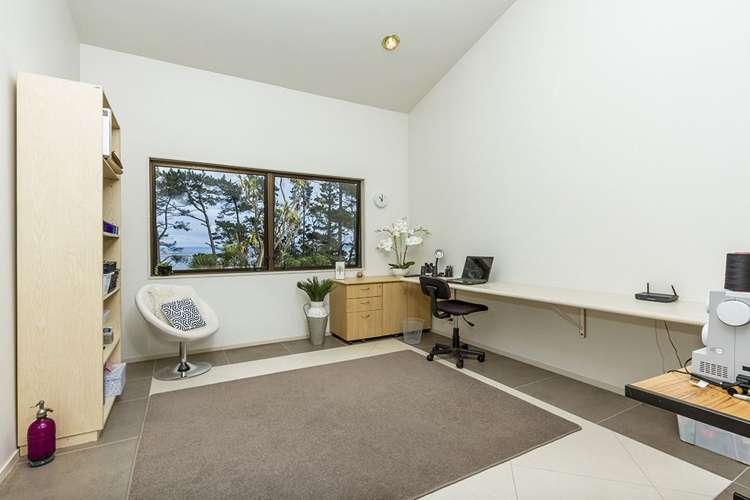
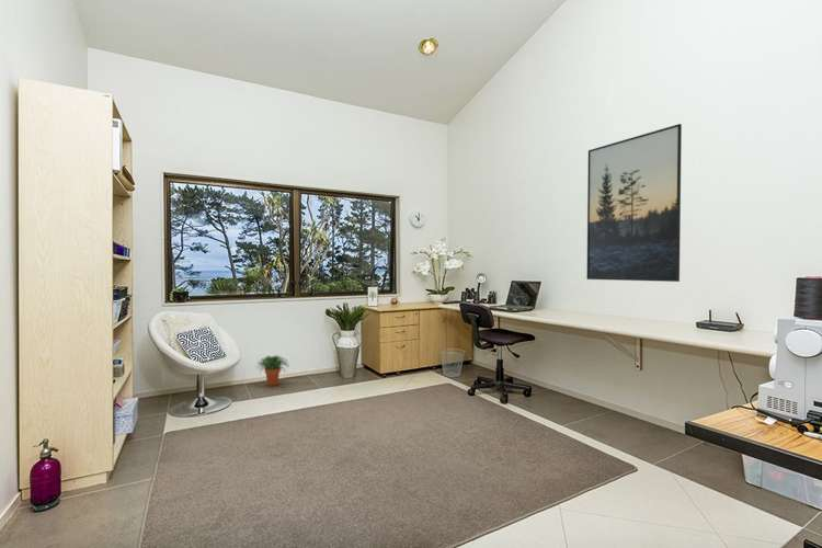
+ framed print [585,123,683,283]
+ potted plant [255,354,289,387]
